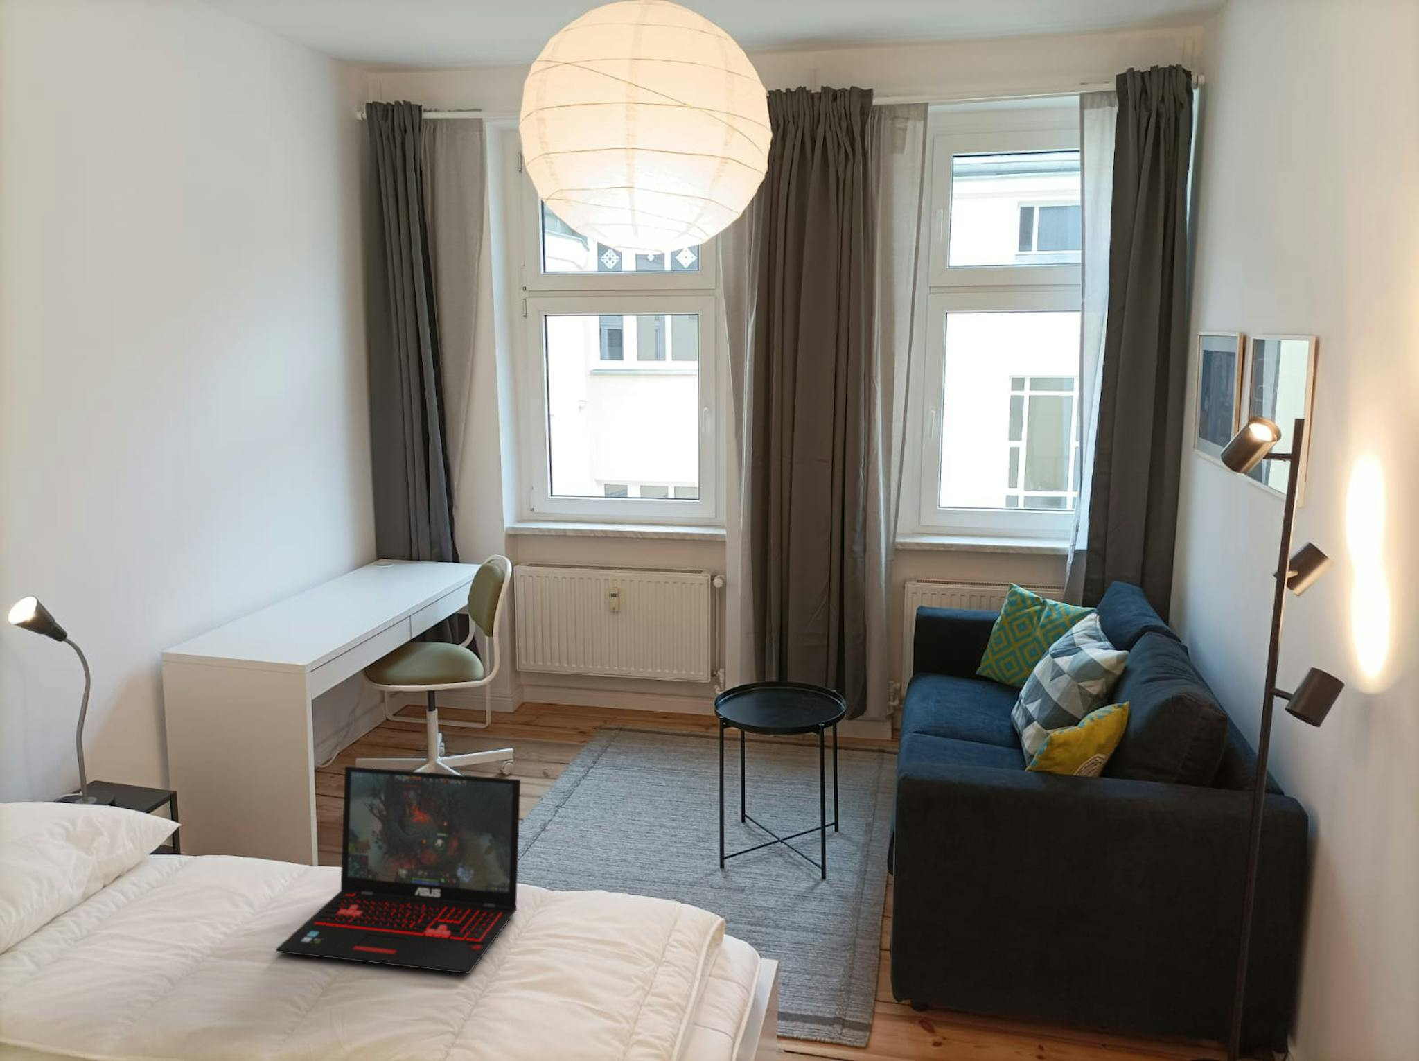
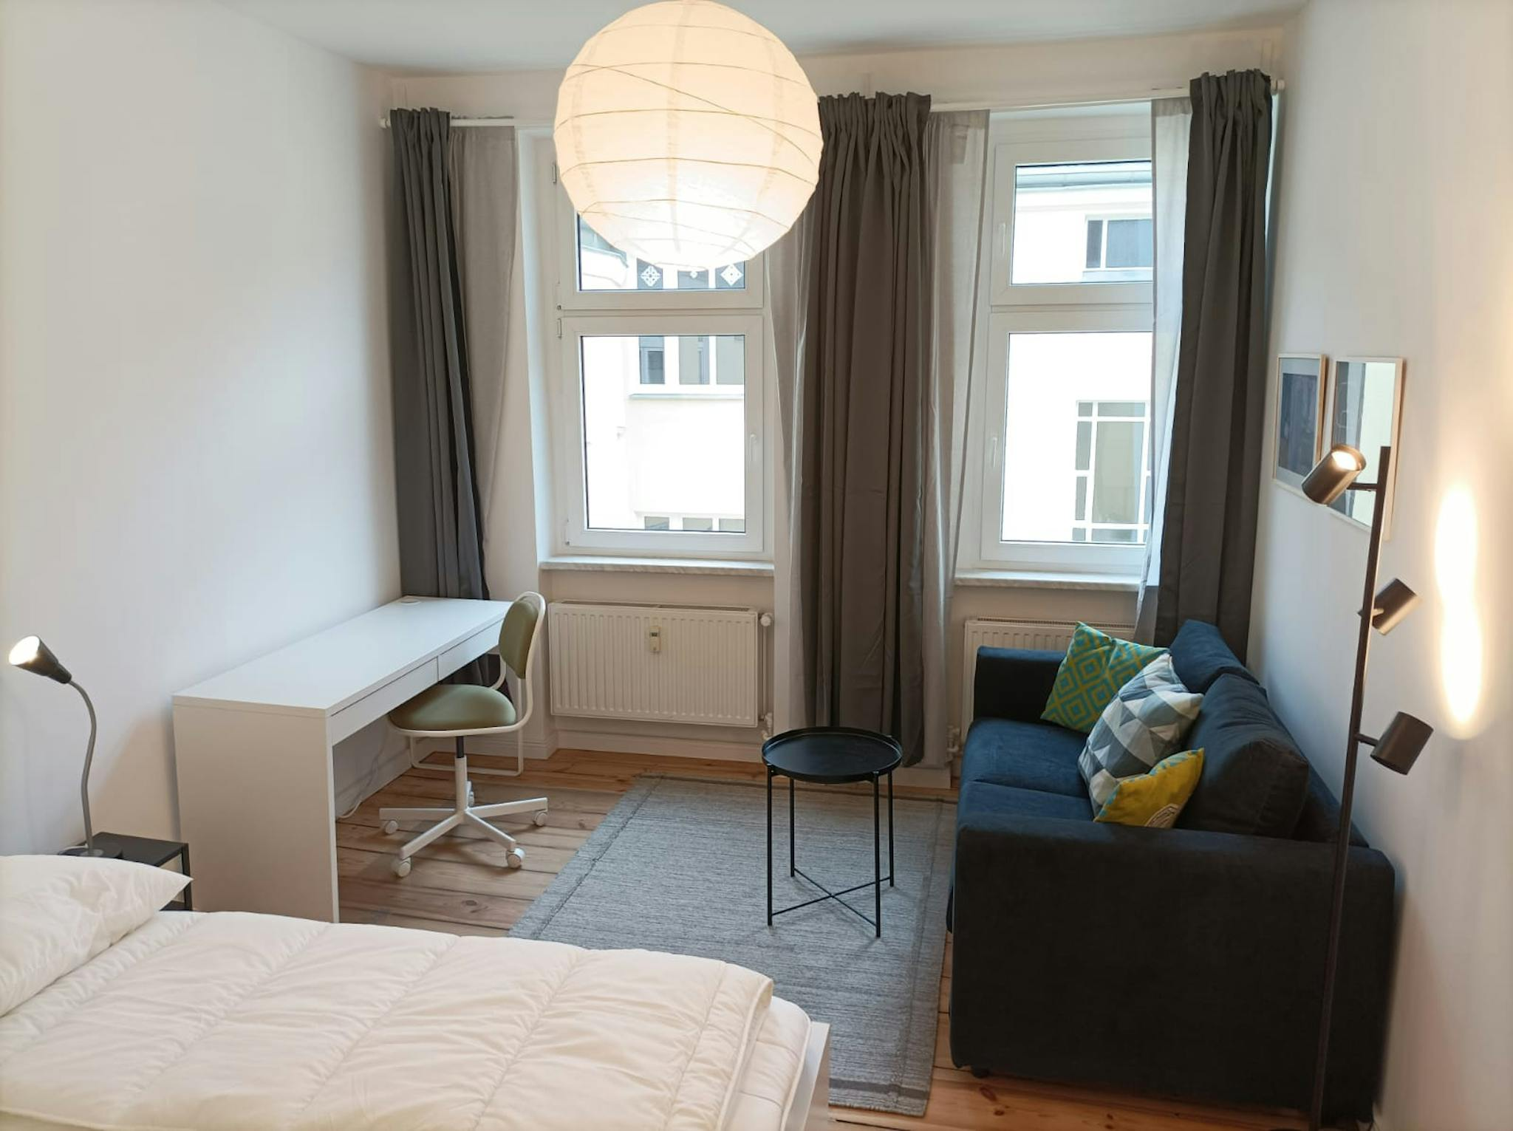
- laptop [275,766,521,974]
